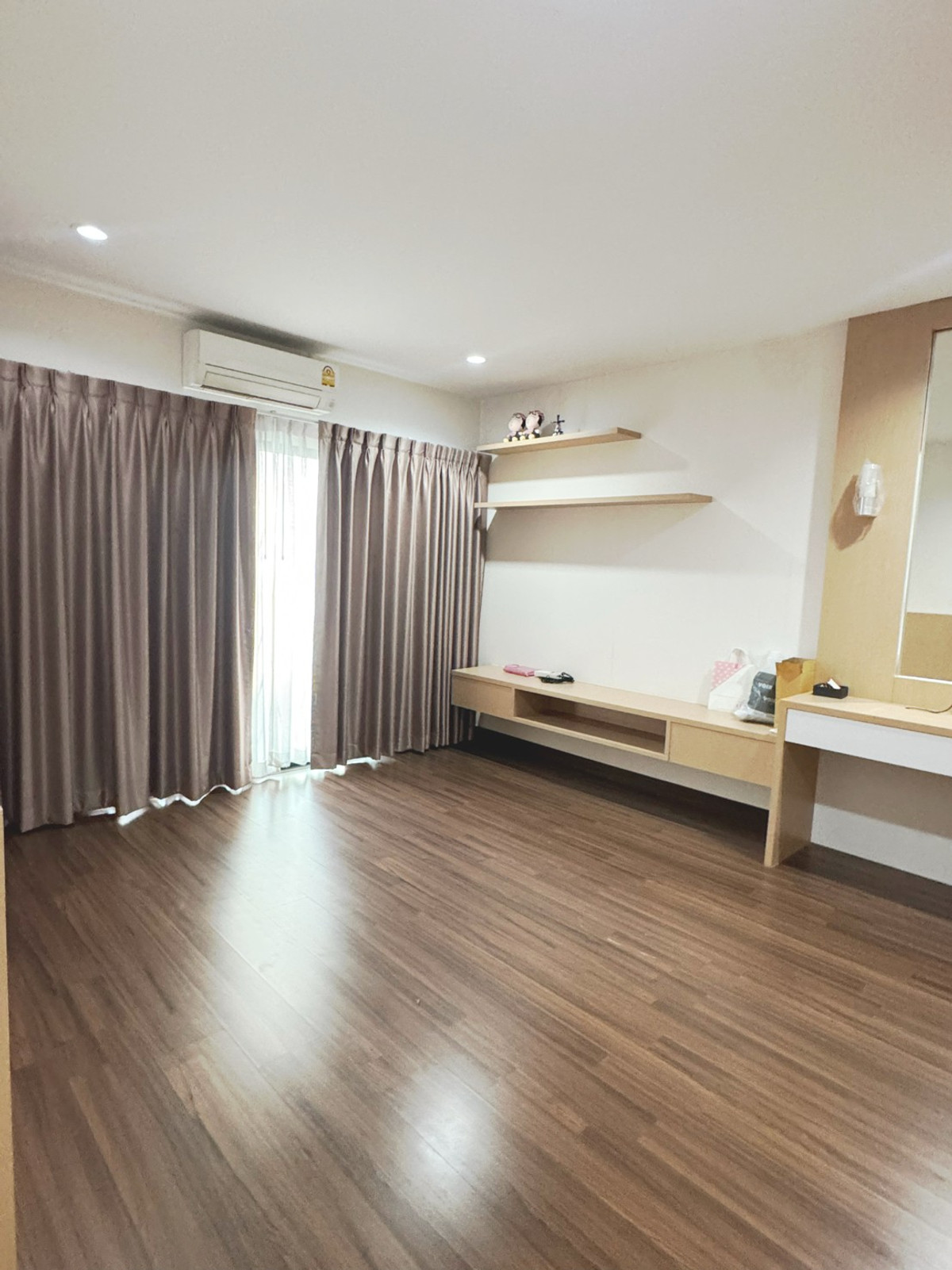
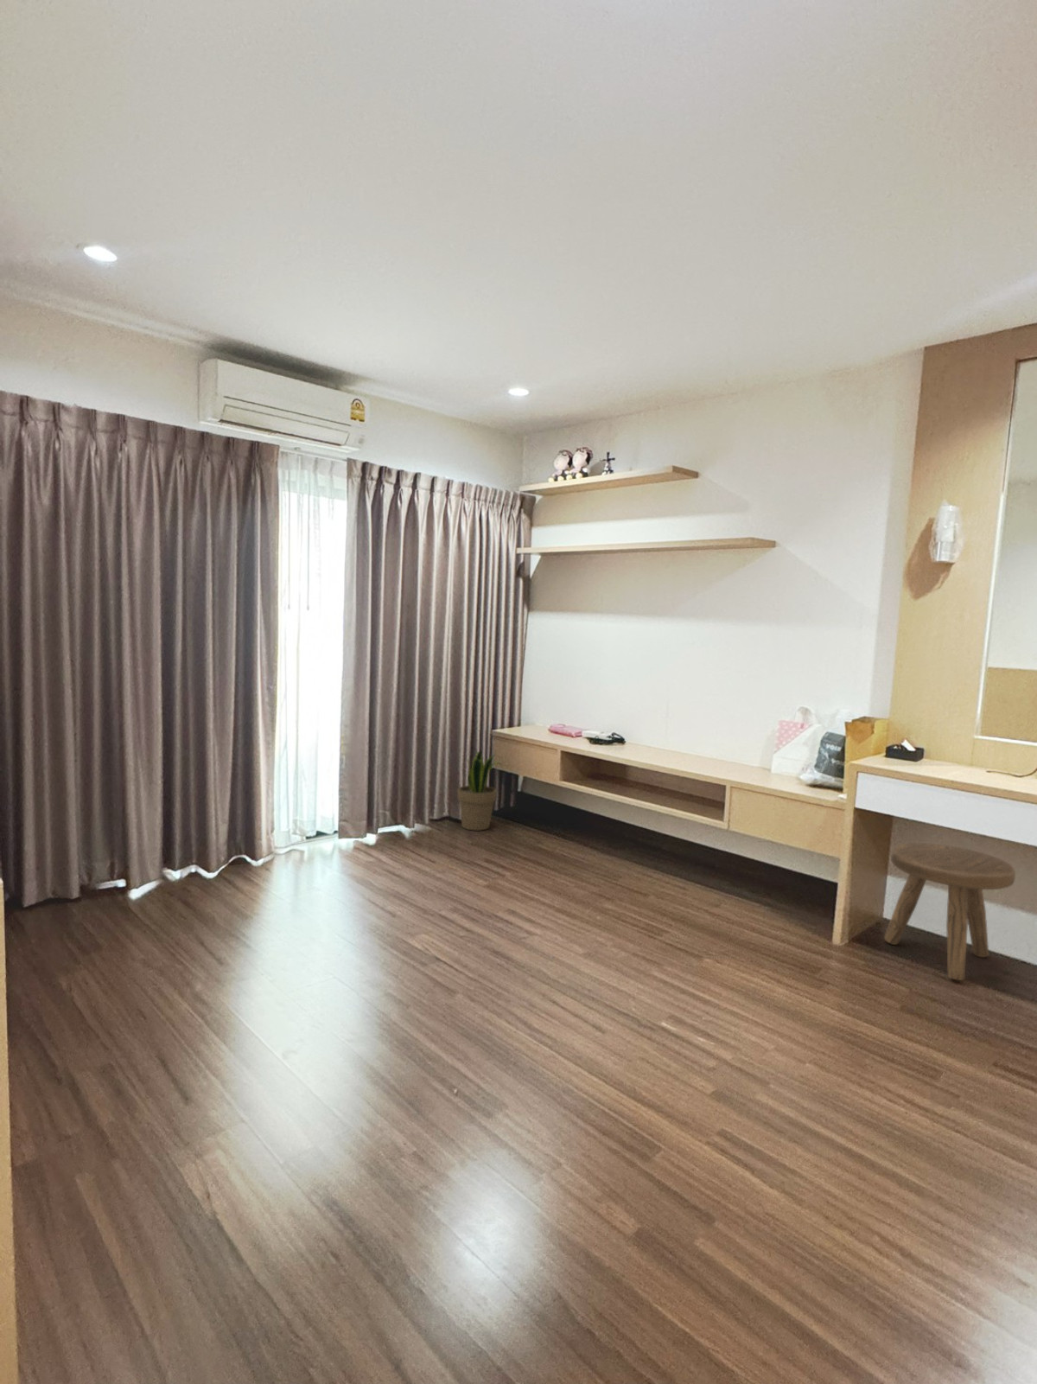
+ stool [883,842,1016,981]
+ potted plant [456,749,503,831]
